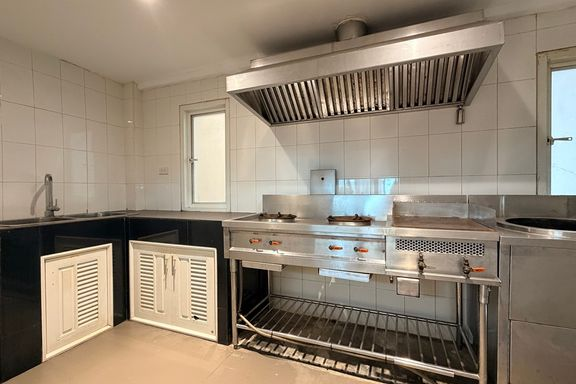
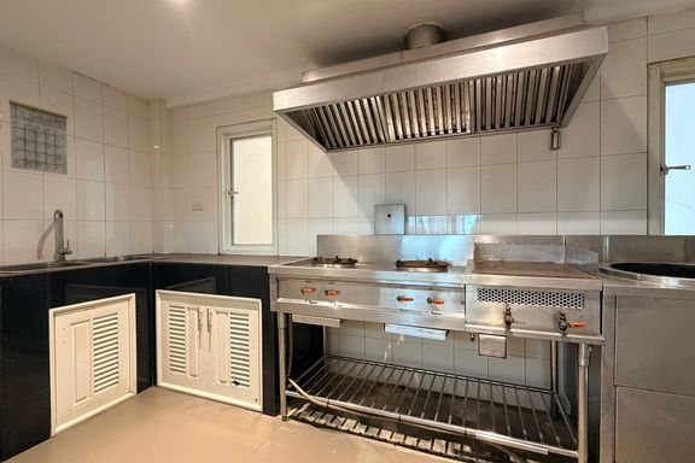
+ calendar [7,94,69,176]
